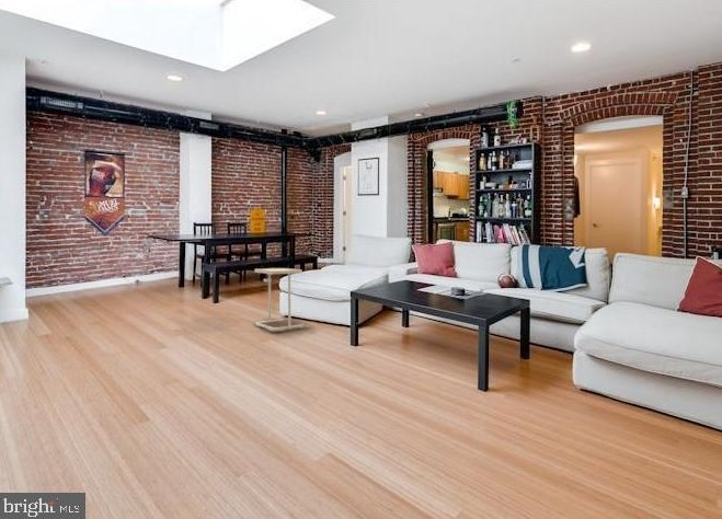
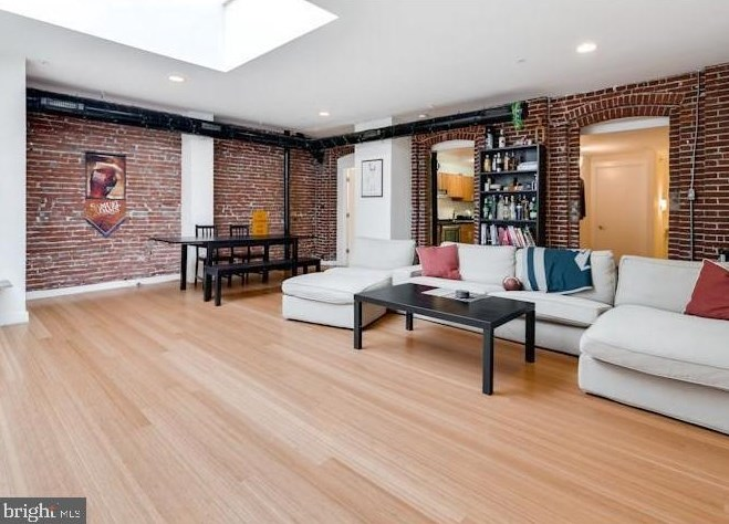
- side table [253,267,305,332]
